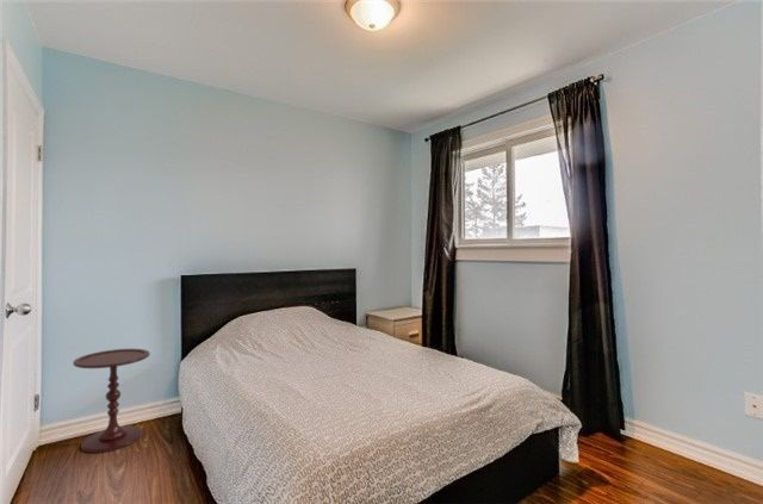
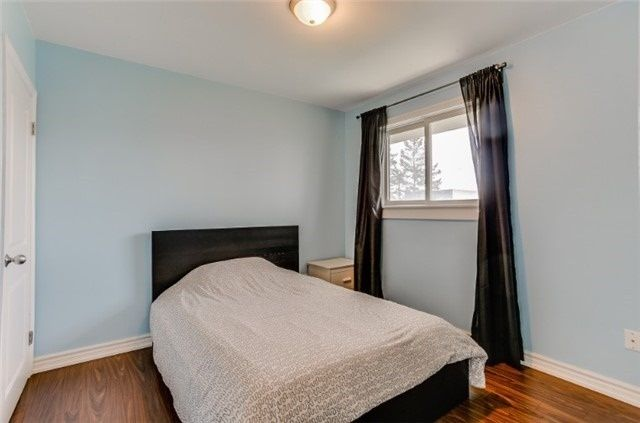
- side table [72,348,151,454]
